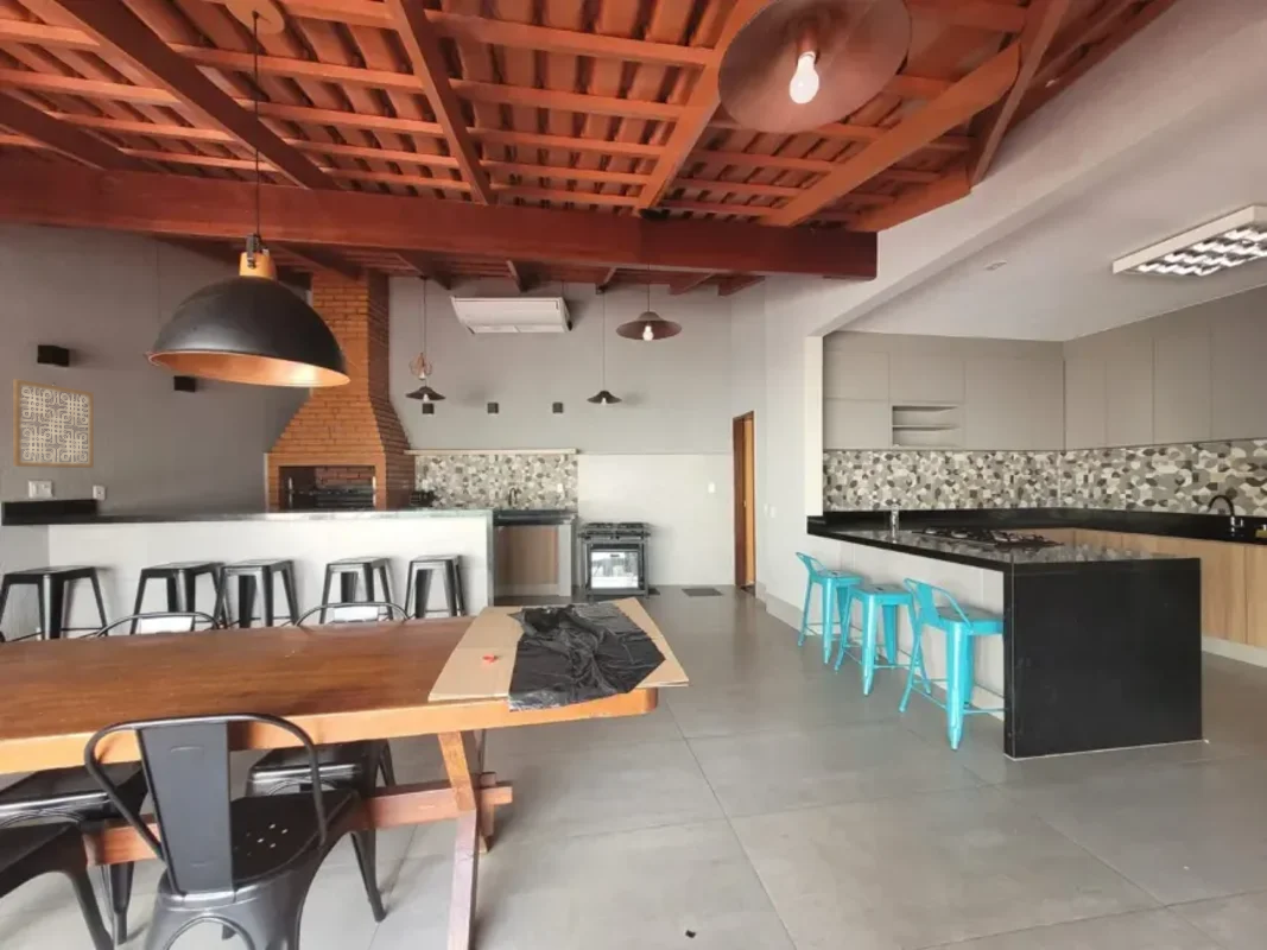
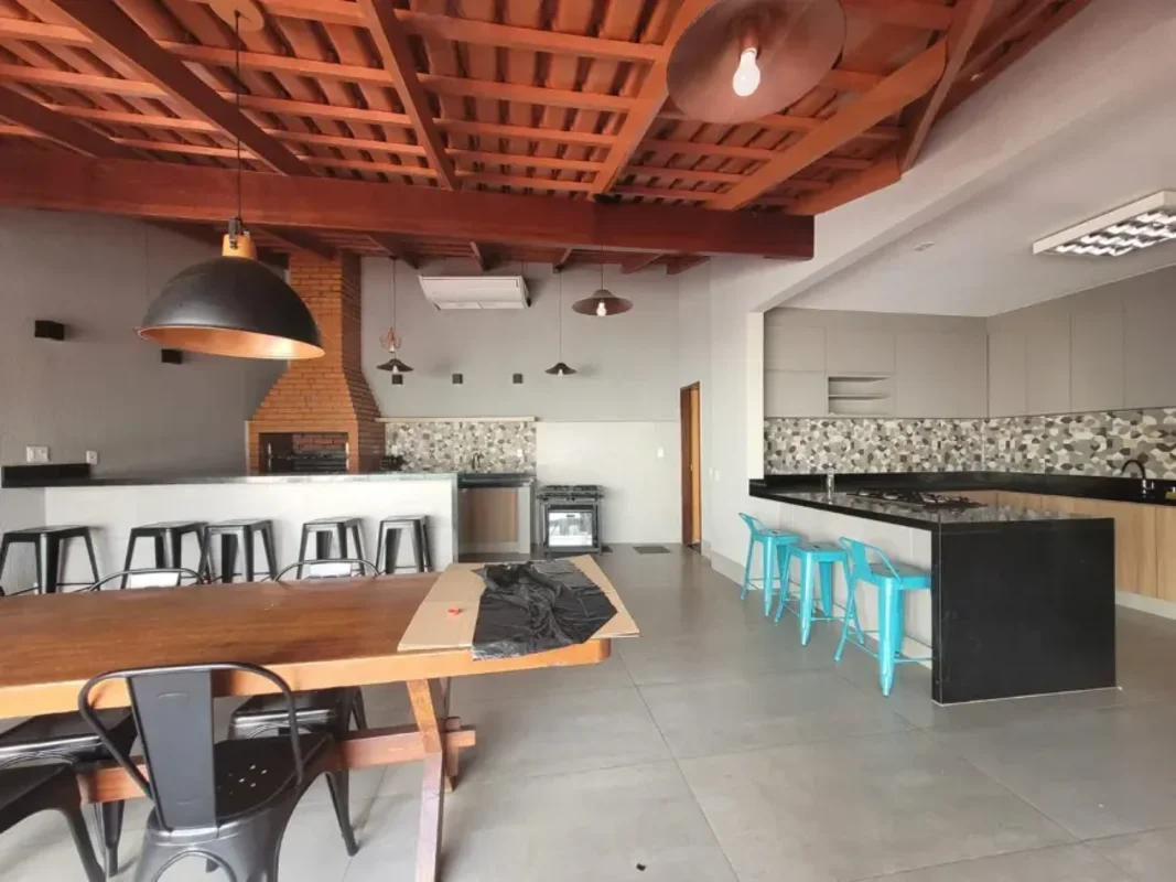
- wall art [12,378,95,469]
